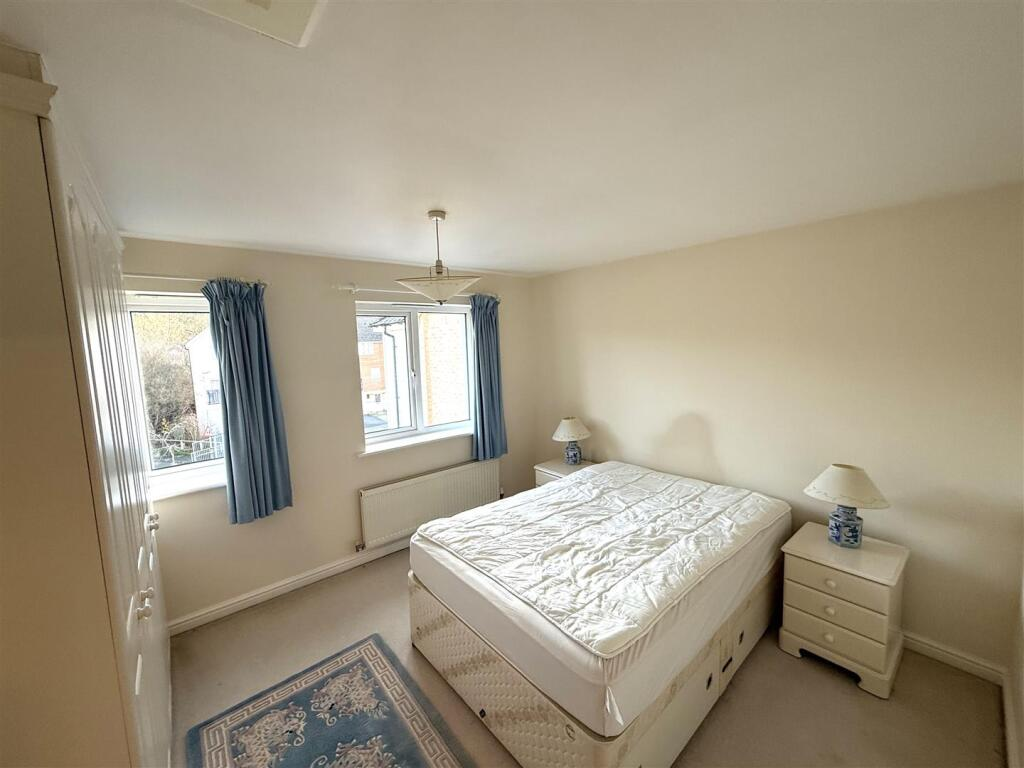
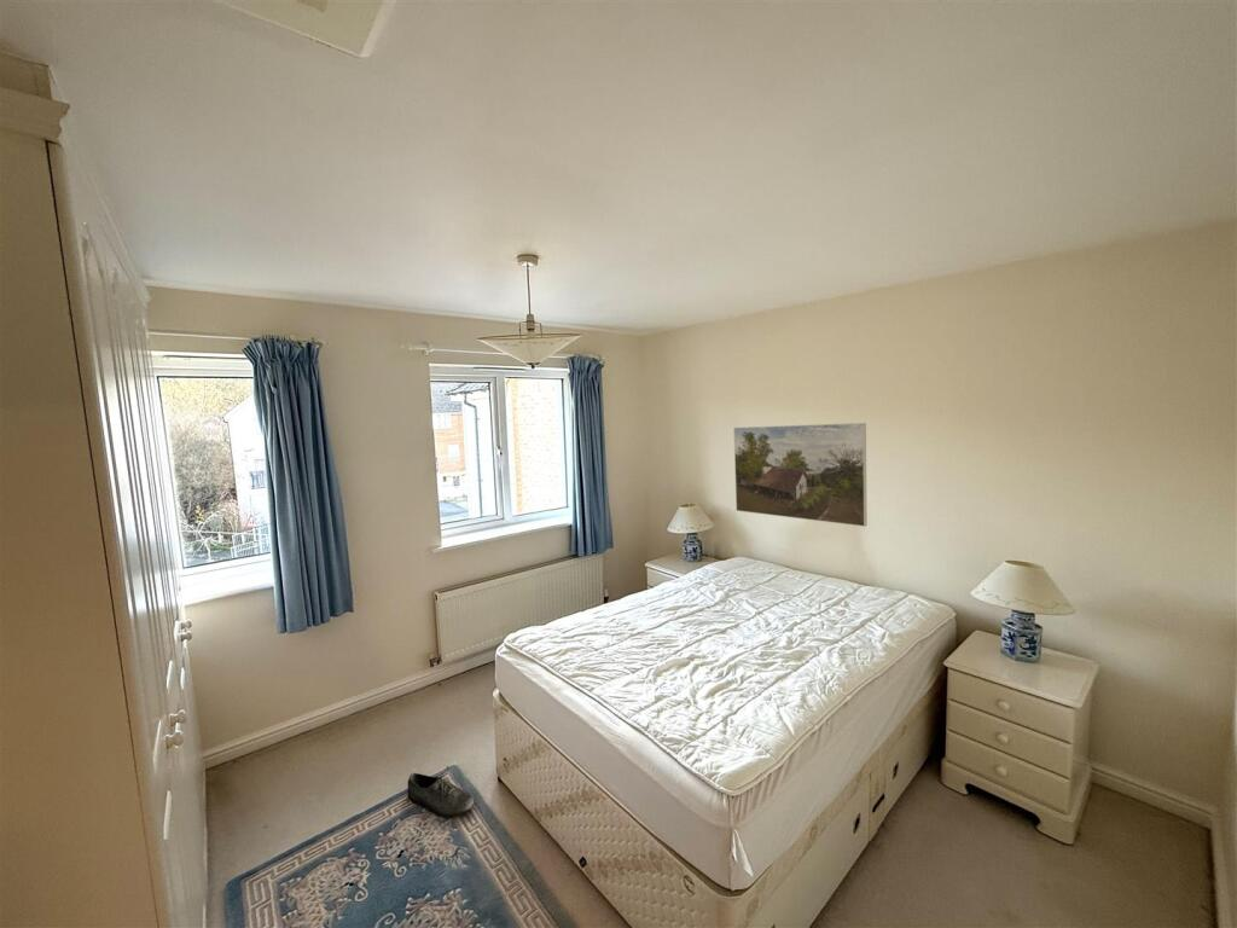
+ shoe [406,765,475,818]
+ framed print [732,422,869,528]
